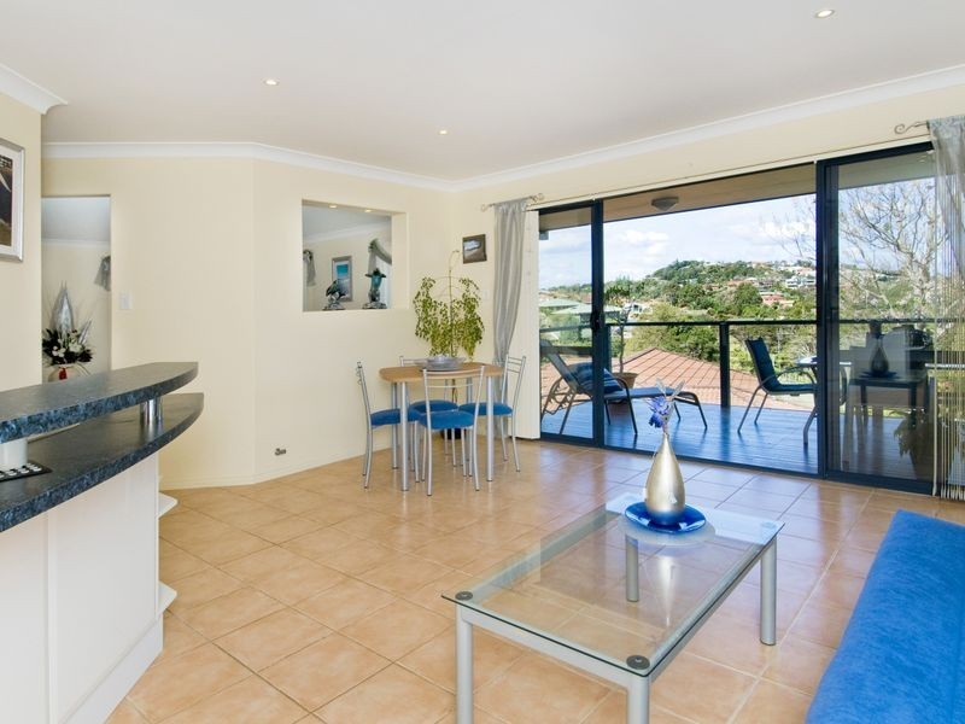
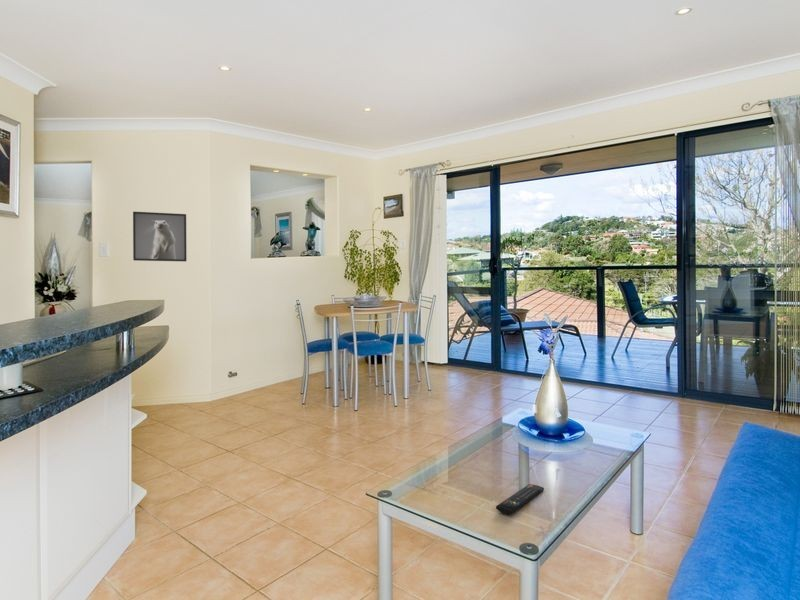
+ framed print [132,211,188,262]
+ remote control [495,483,545,515]
